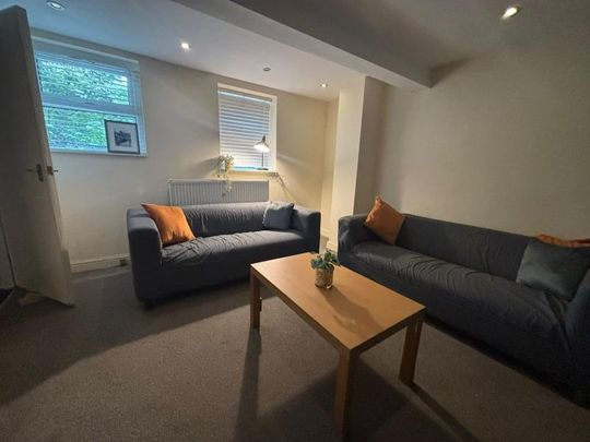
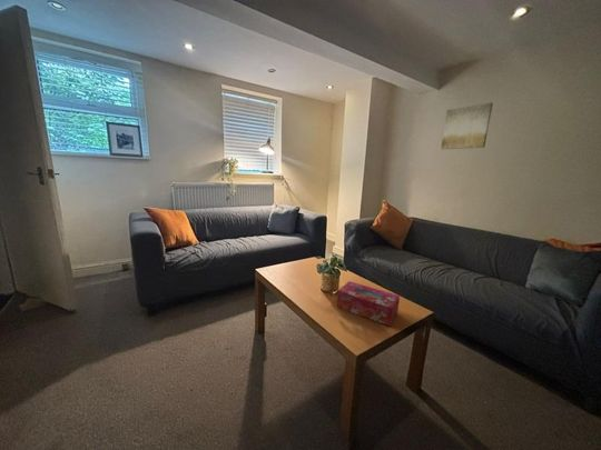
+ tissue box [336,280,401,328]
+ wall art [440,101,494,150]
